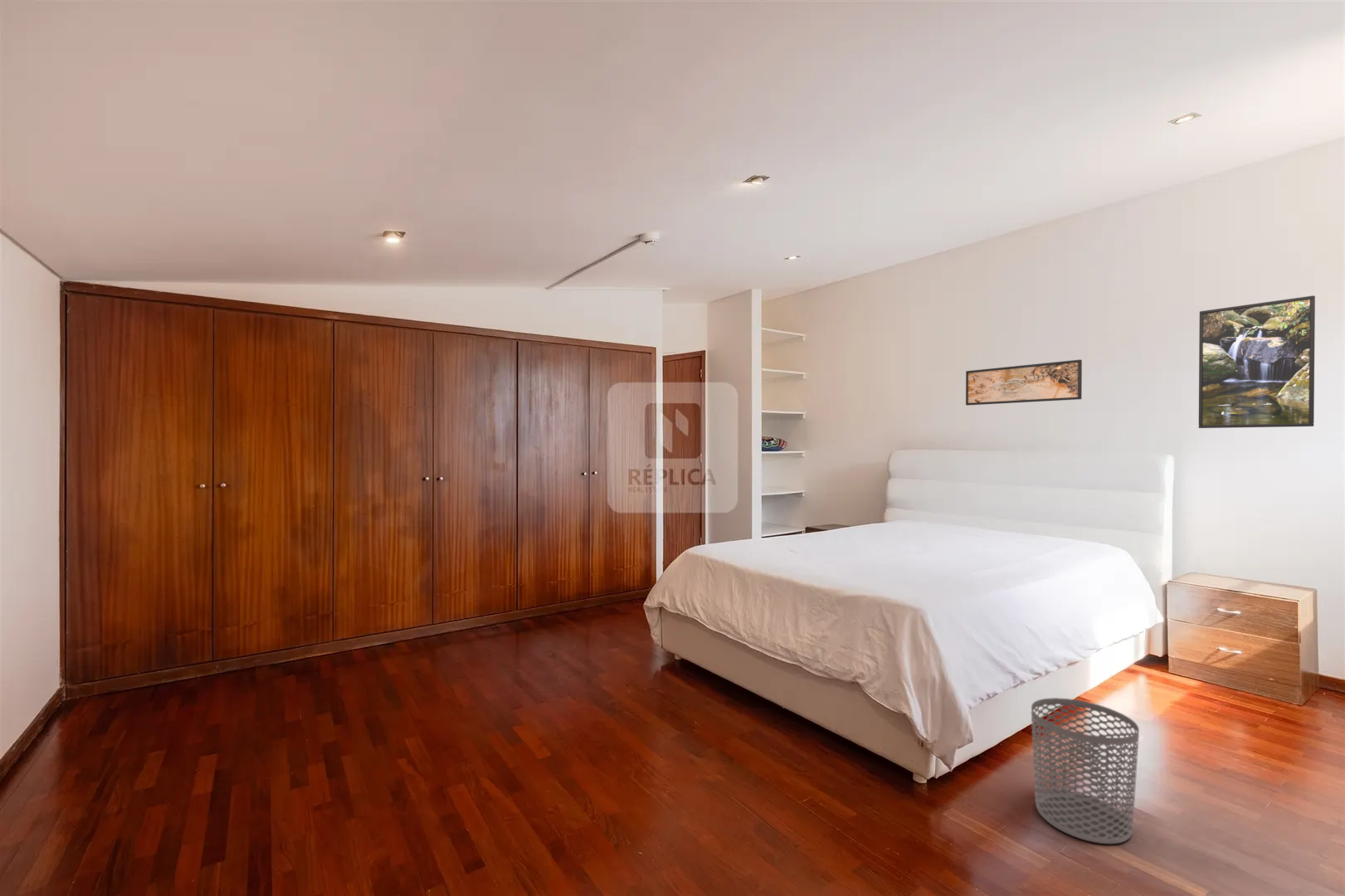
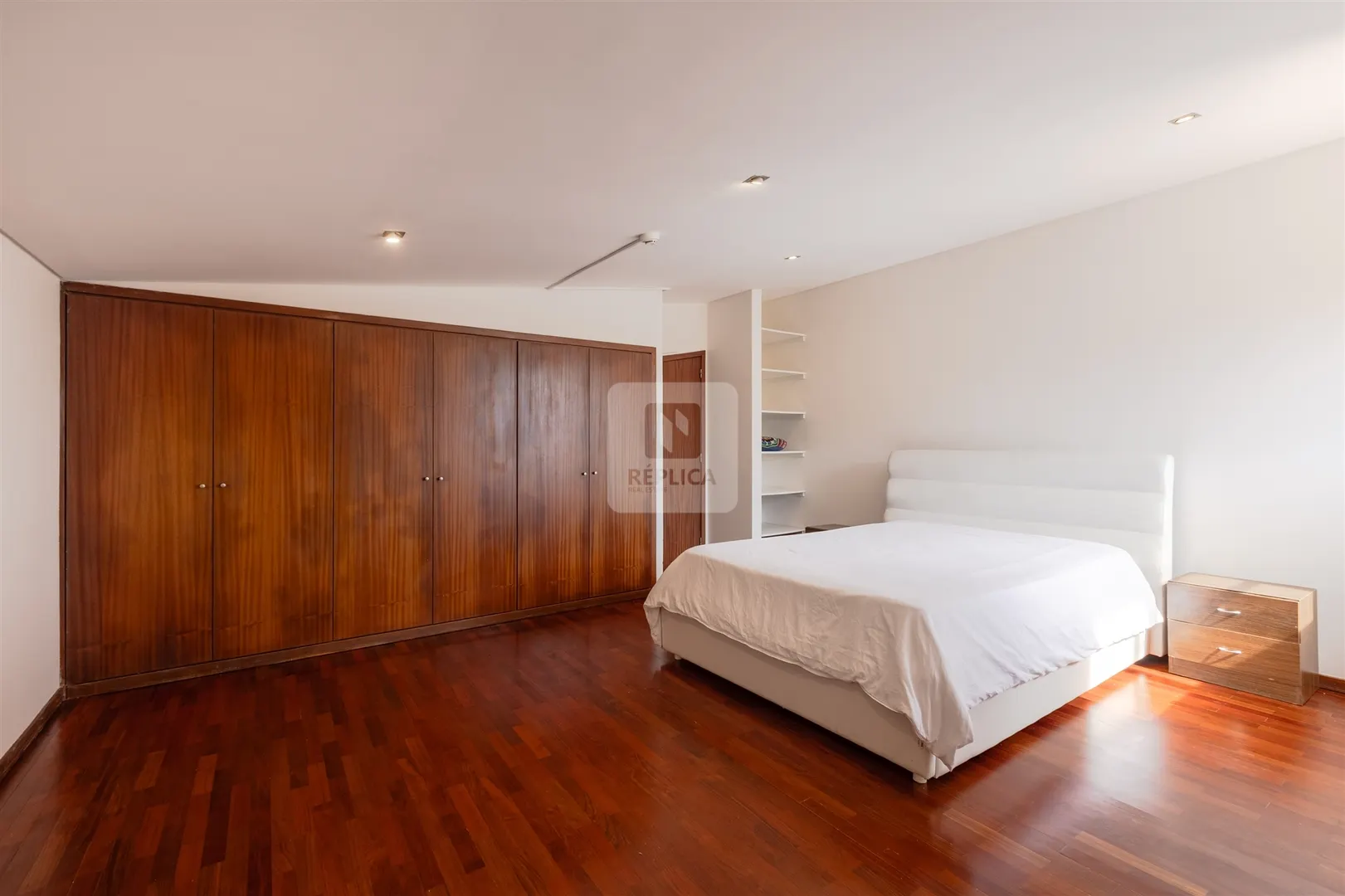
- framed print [965,358,1083,406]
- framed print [1198,295,1316,429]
- waste bin [1031,697,1140,845]
